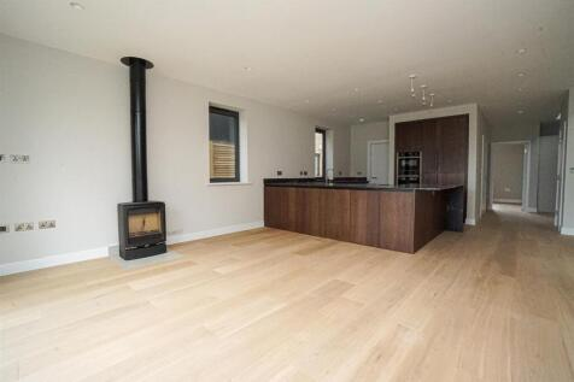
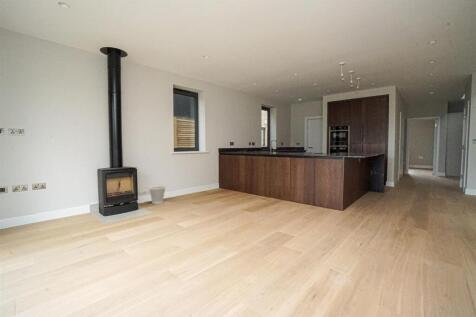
+ wastebasket [148,185,166,205]
